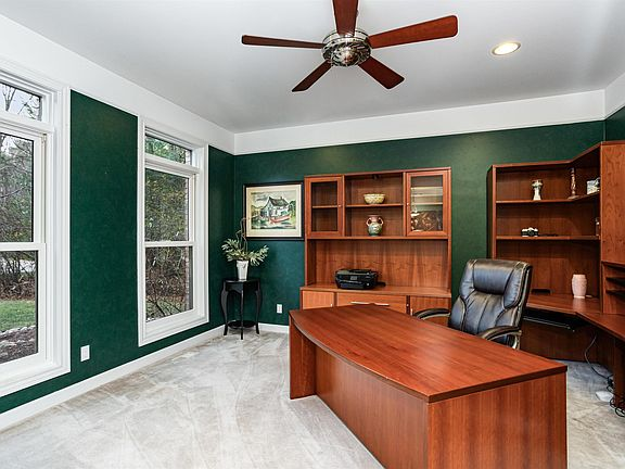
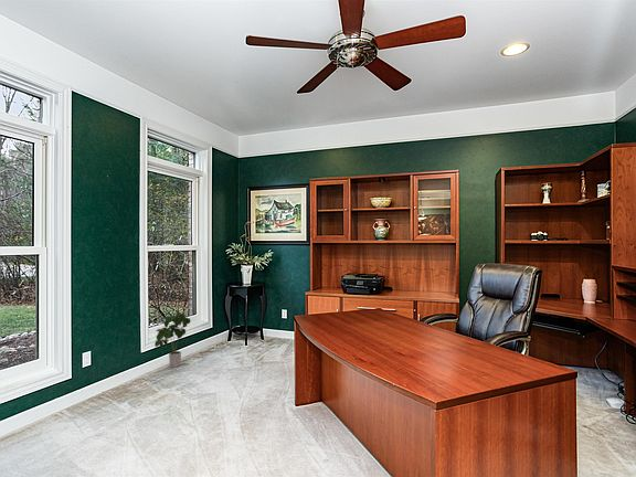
+ potted plant [153,311,191,368]
